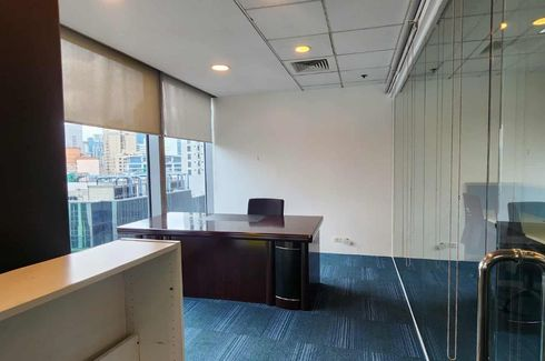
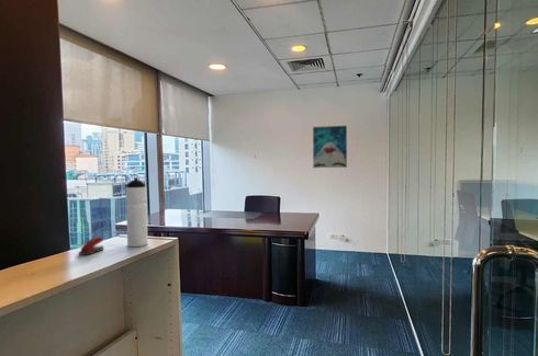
+ water bottle [125,176,149,248]
+ stapler [78,236,104,256]
+ wall art [312,125,348,169]
